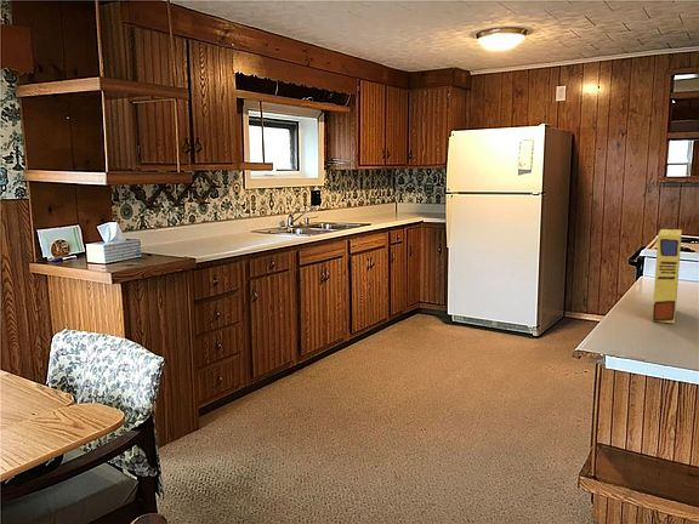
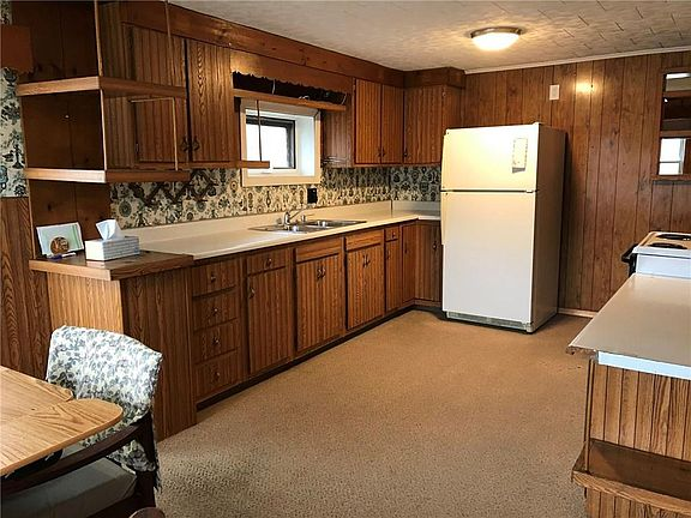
- cereal box [650,228,683,324]
